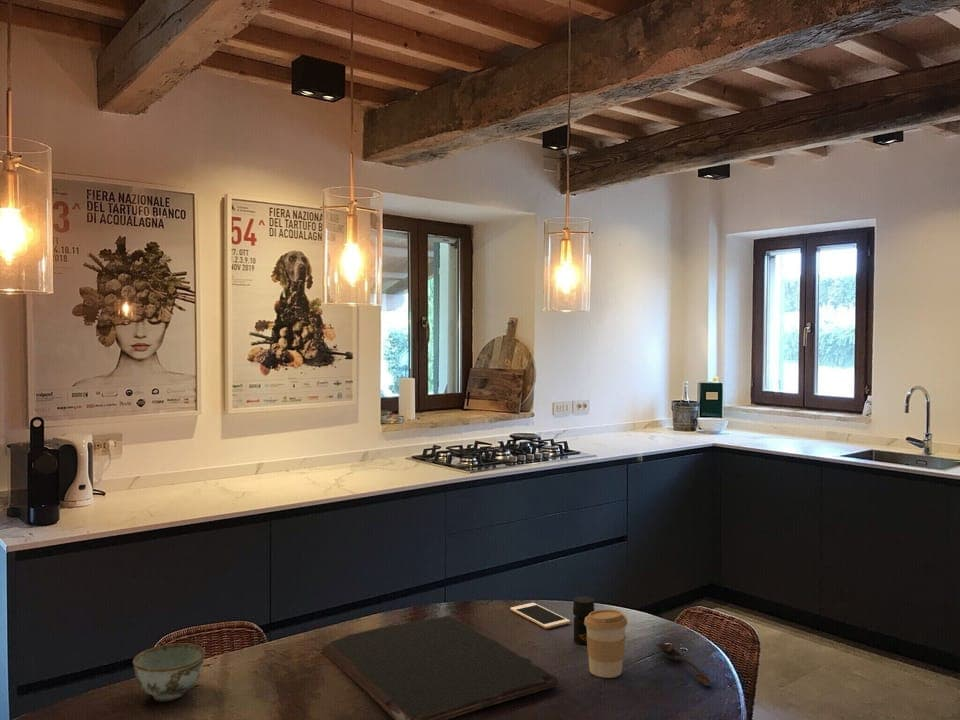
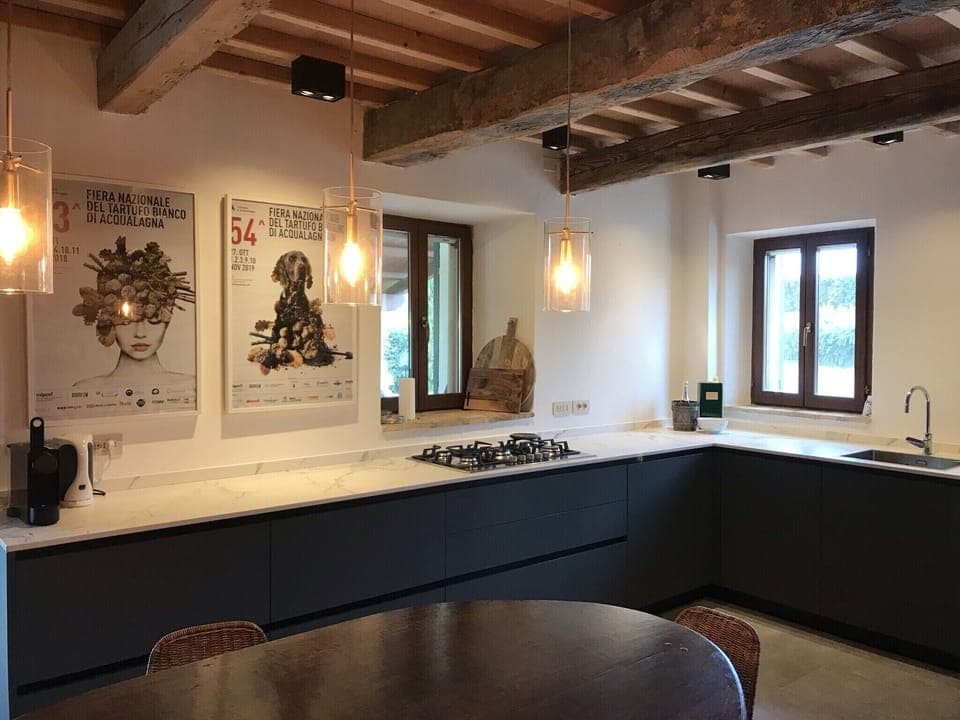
- cutting board [320,614,560,720]
- coffee cup [584,609,628,679]
- spoon [656,643,713,687]
- jar [572,595,595,645]
- cell phone [509,602,571,629]
- bowl [132,642,206,702]
